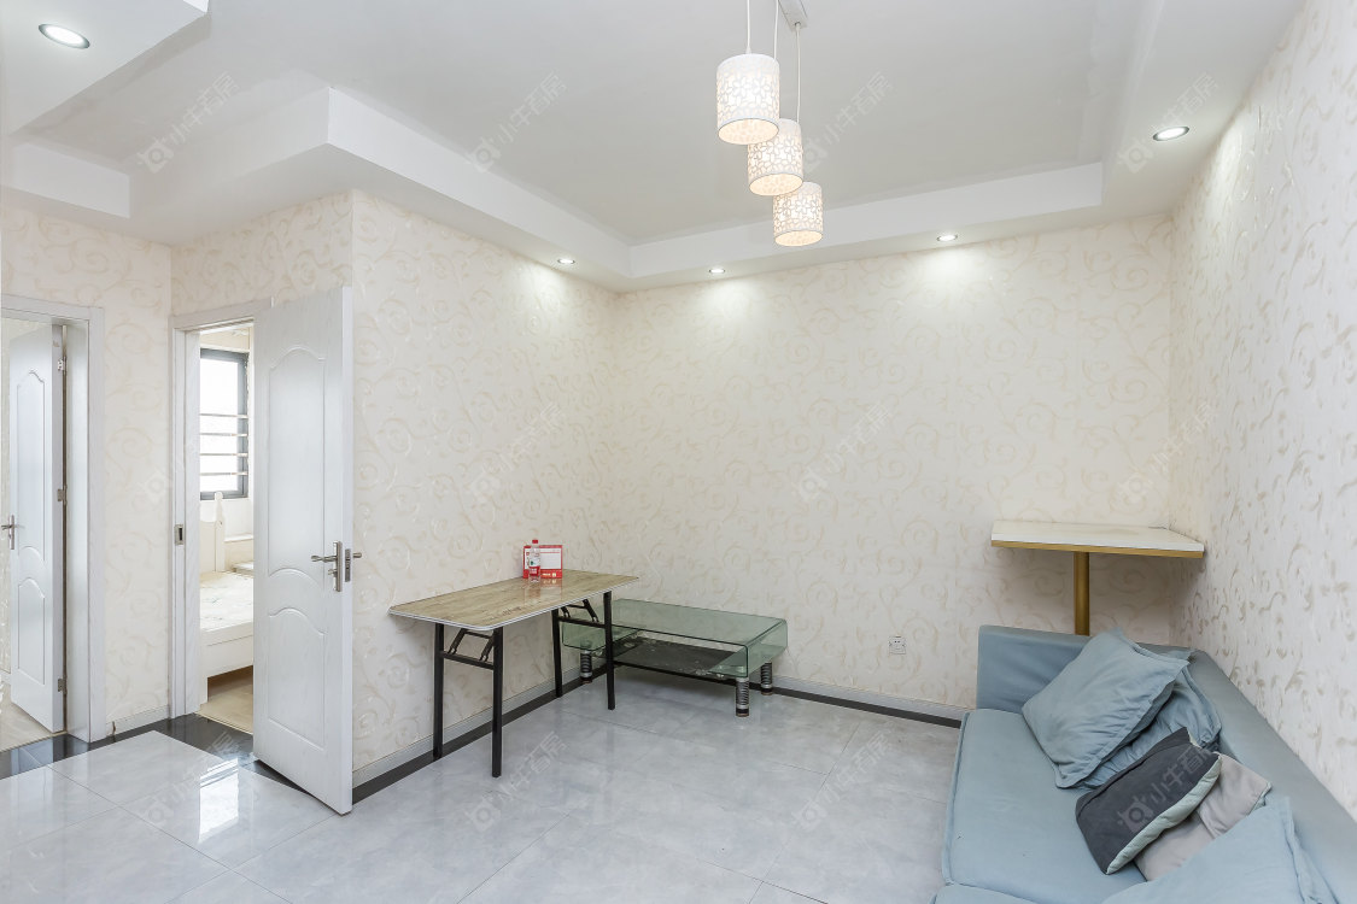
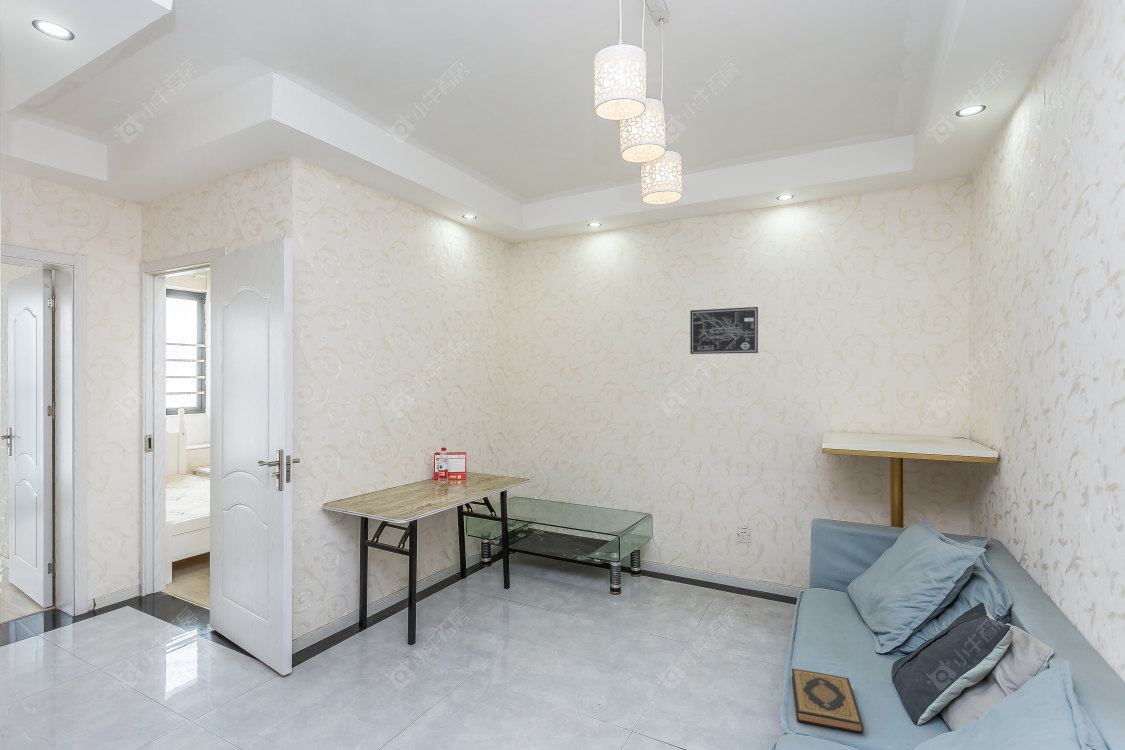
+ hardback book [791,668,864,734]
+ wall art [689,306,759,355]
